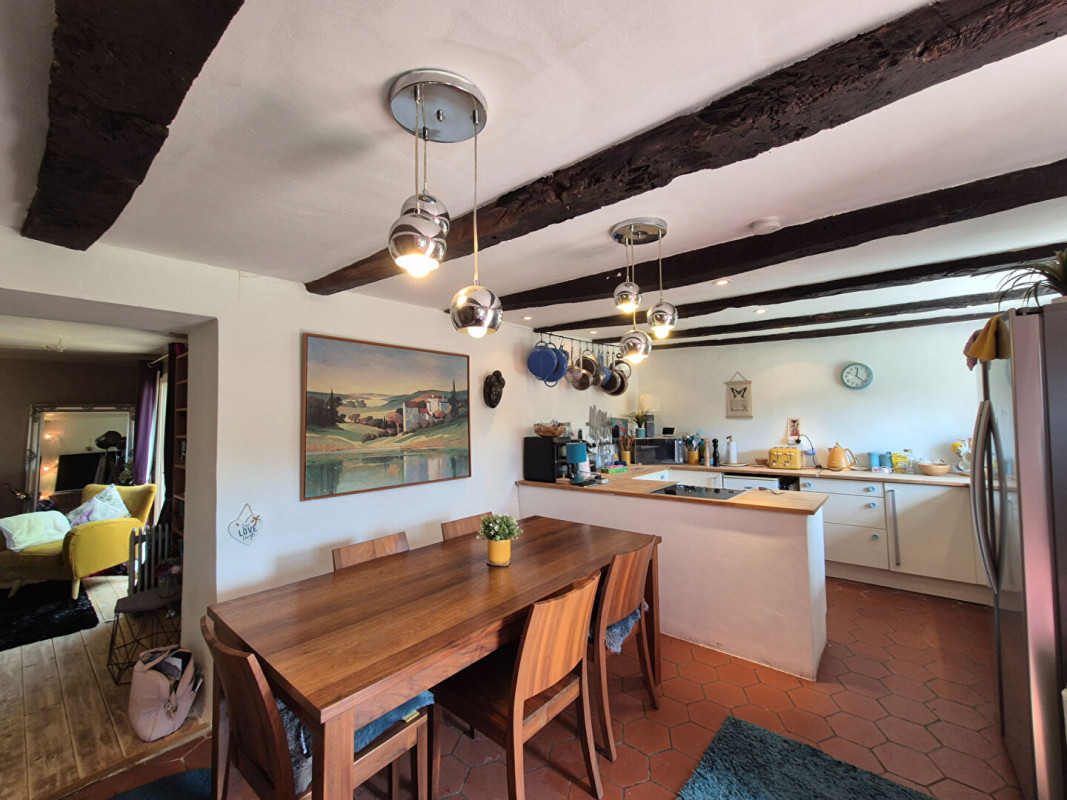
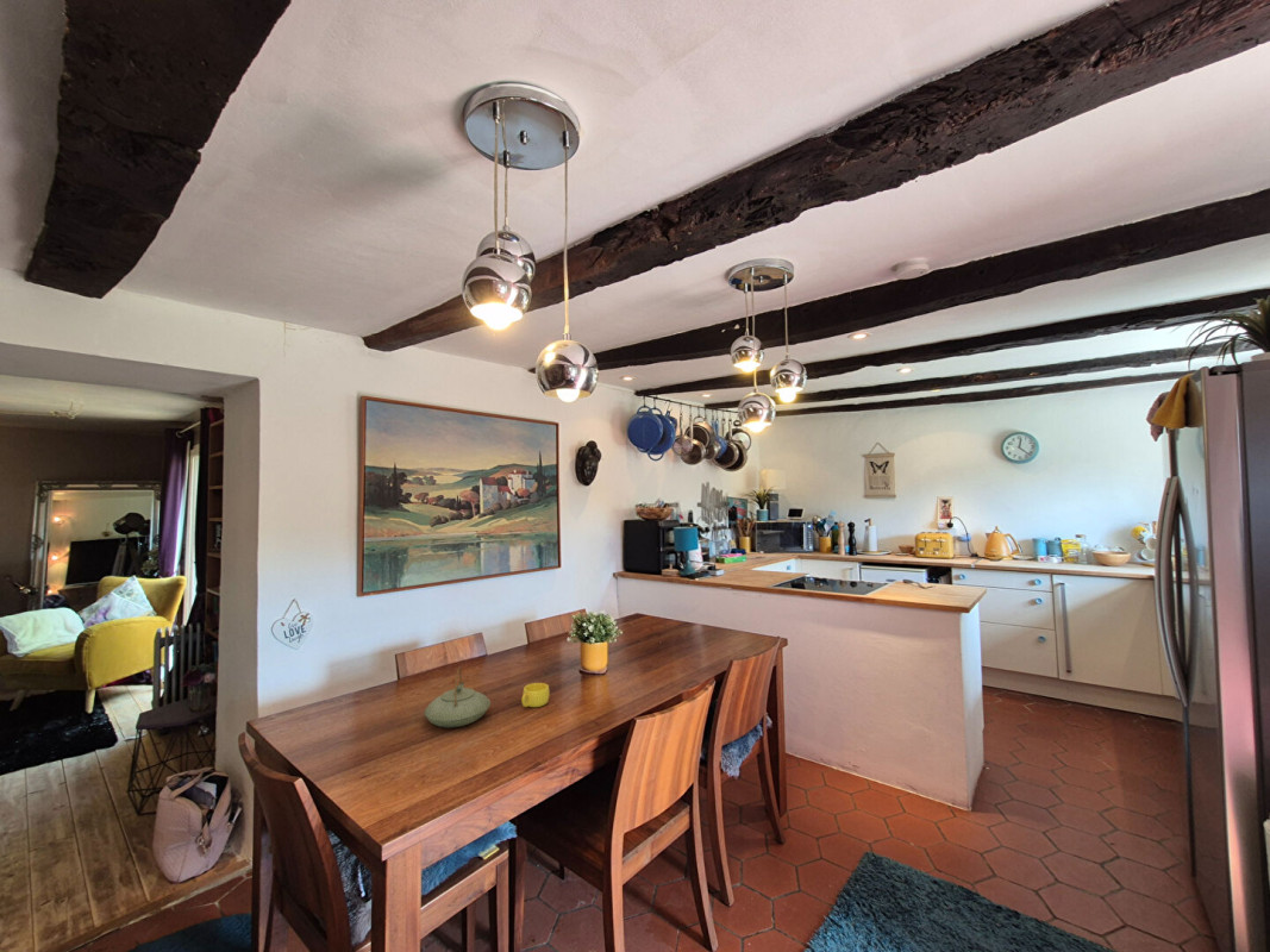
+ teapot [424,666,492,728]
+ cup [521,682,551,708]
